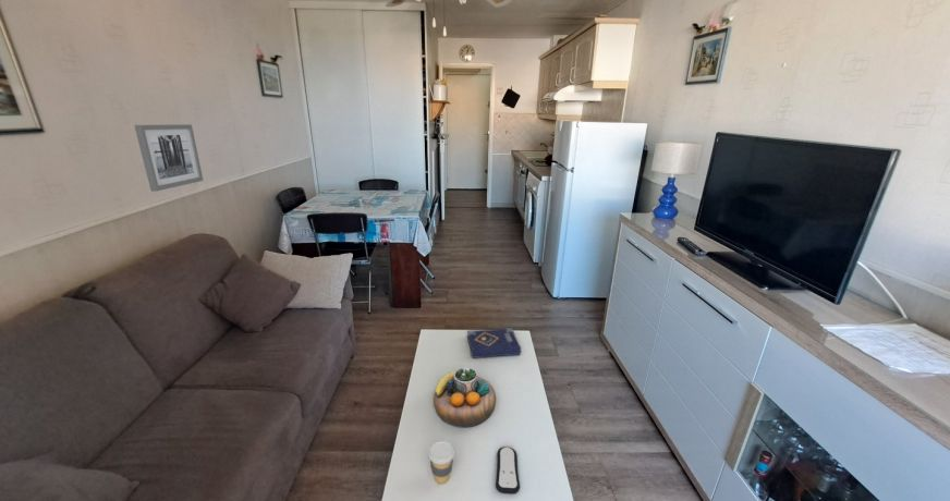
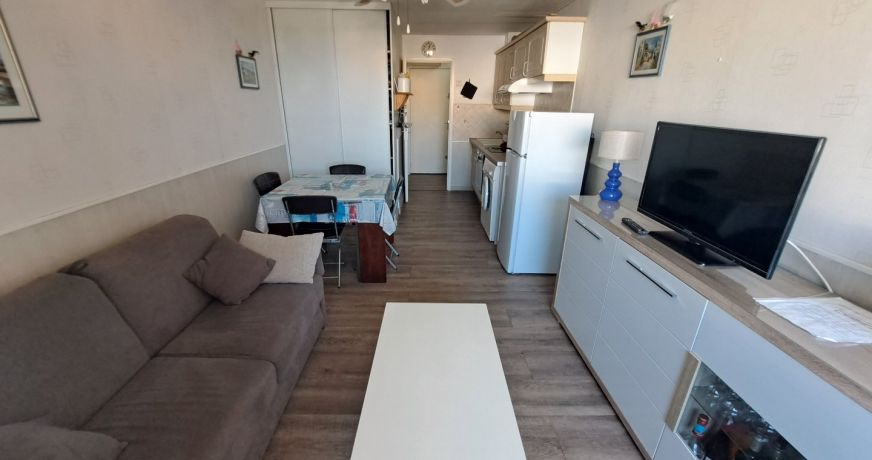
- remote control [495,445,521,496]
- decorative bowl [433,366,497,428]
- wall art [133,123,205,193]
- coffee cup [427,440,455,485]
- book [466,327,522,359]
